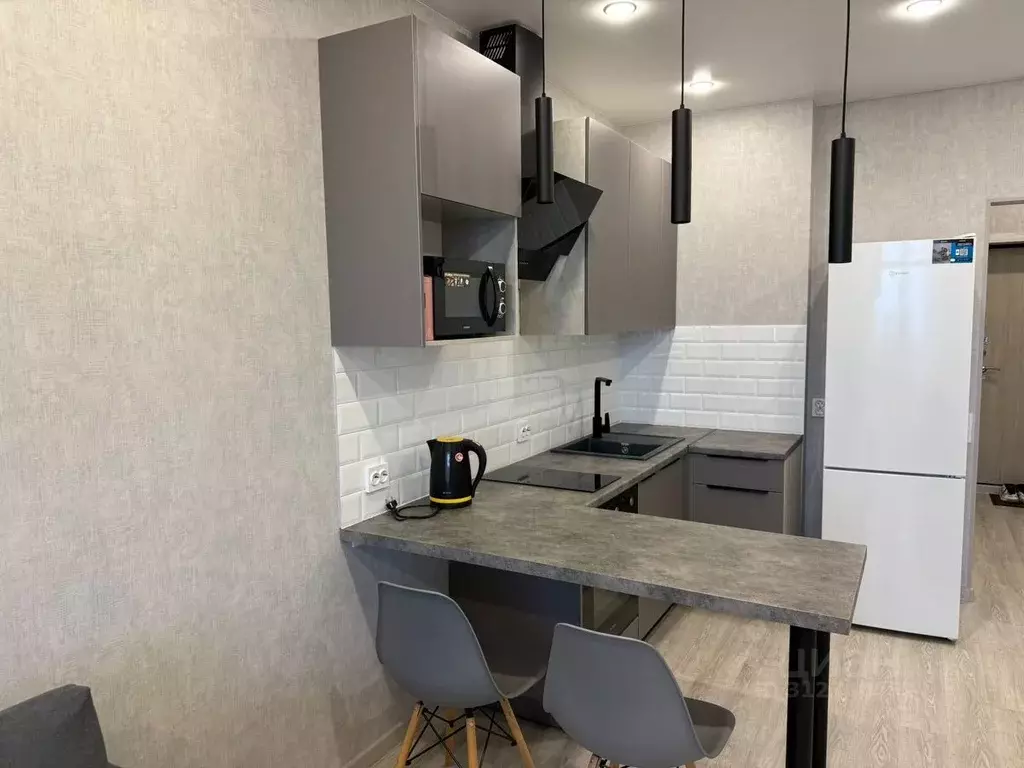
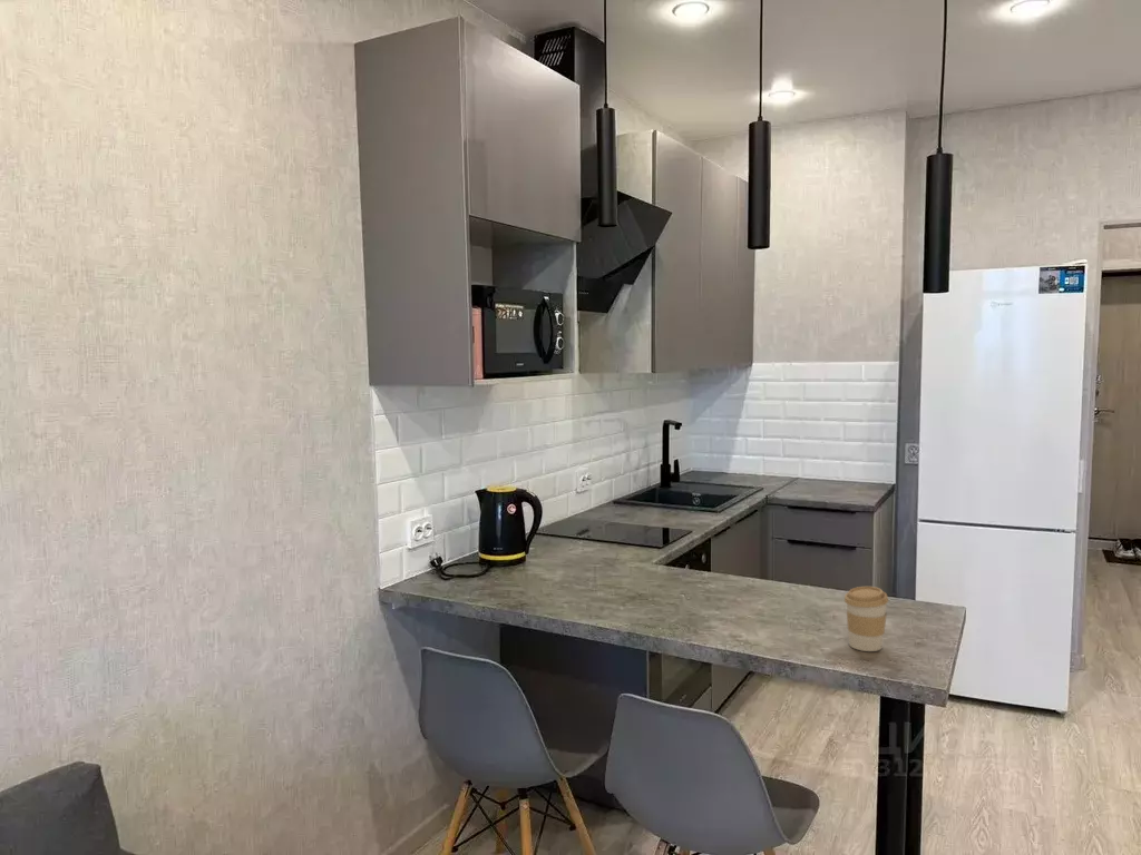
+ coffee cup [843,586,889,652]
